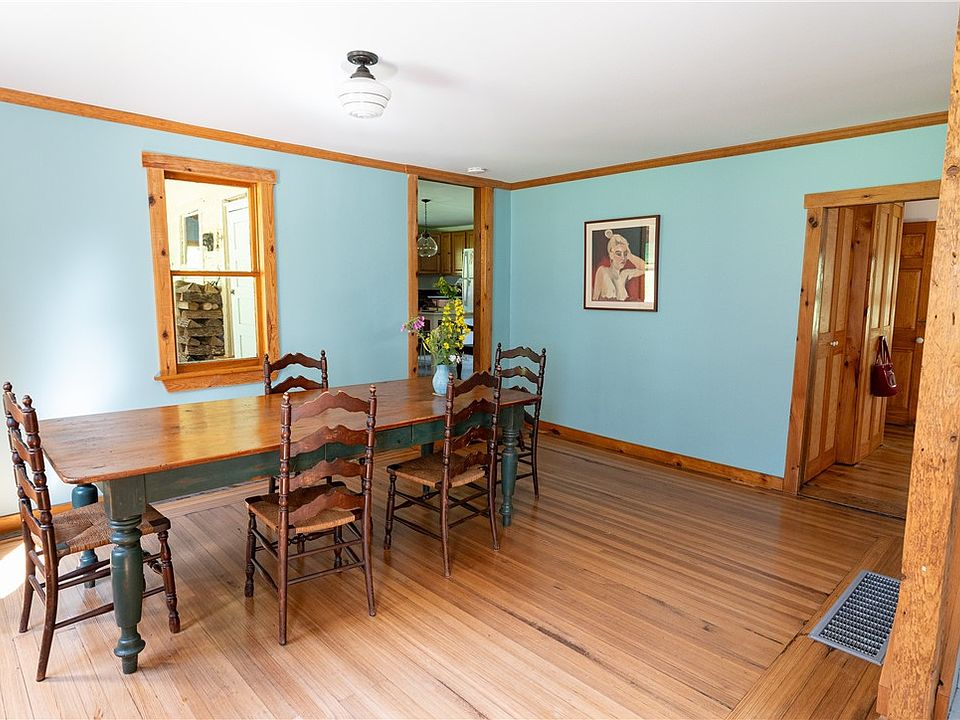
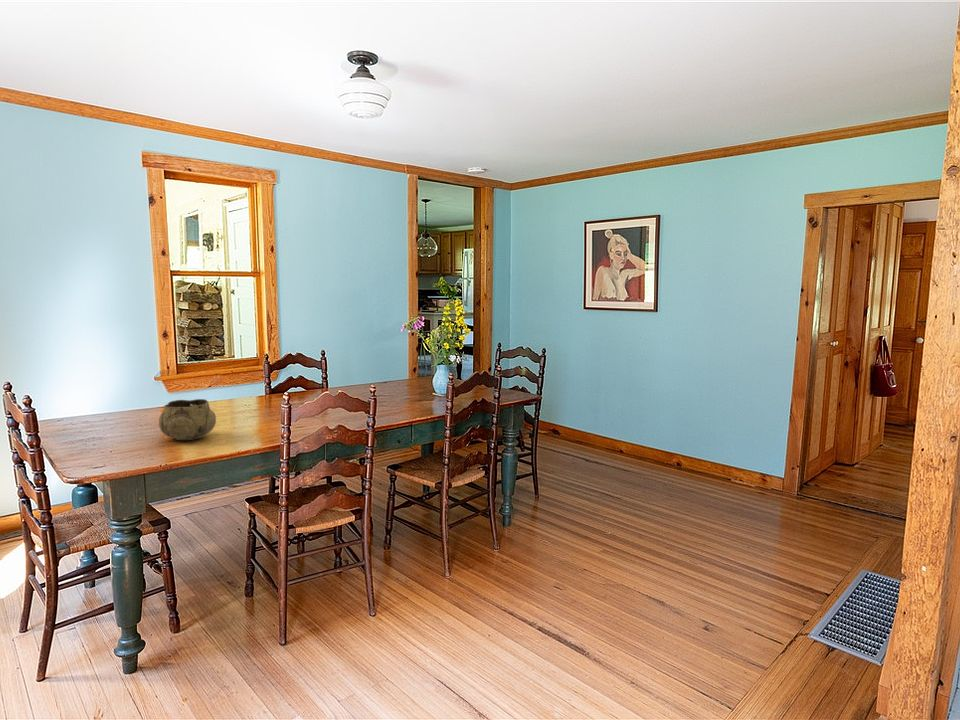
+ decorative bowl [158,398,217,441]
